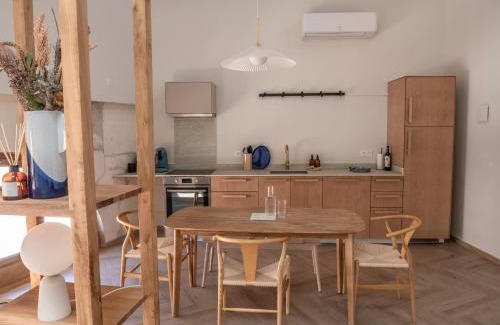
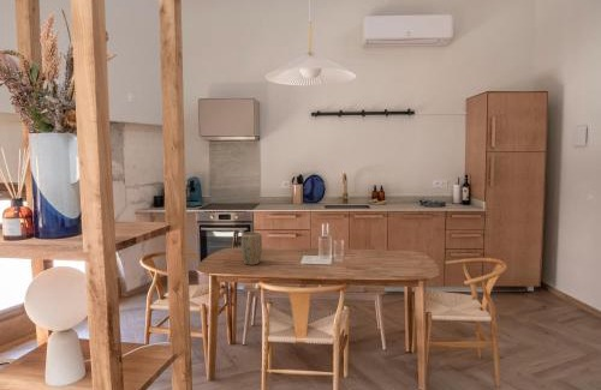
+ plant pot [240,230,263,266]
